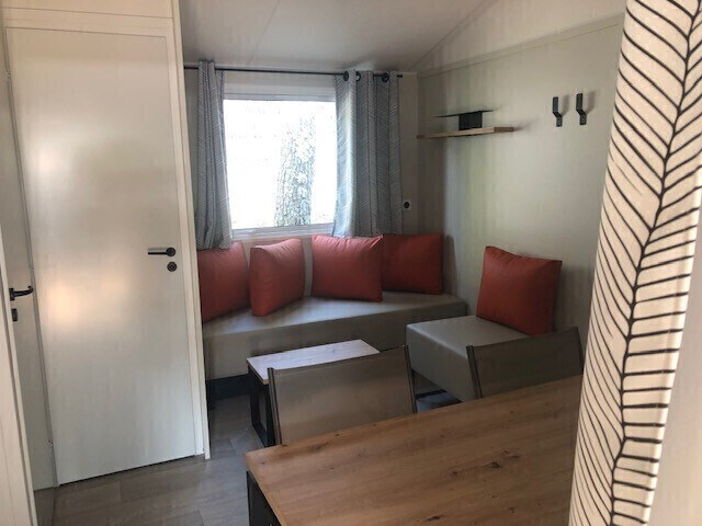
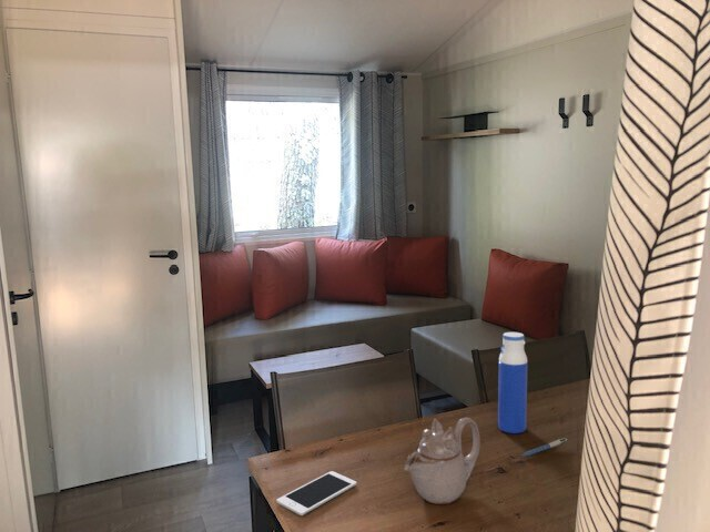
+ pen [521,437,568,458]
+ water bottle [497,331,528,434]
+ cell phone [275,470,357,516]
+ teapot [403,417,481,505]
